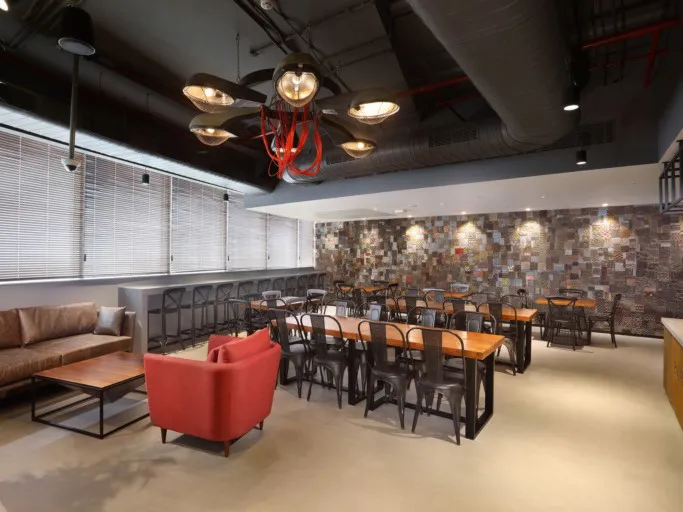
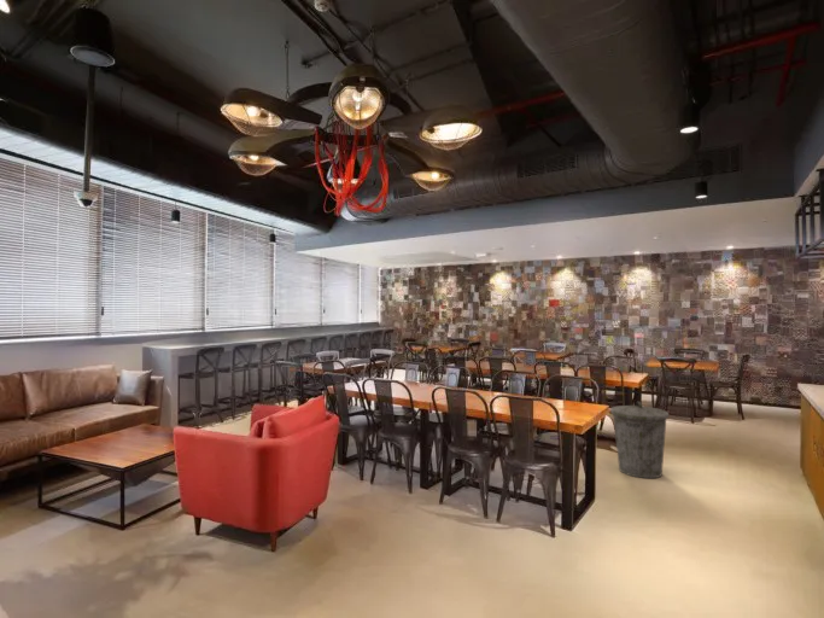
+ trash can [609,401,670,479]
